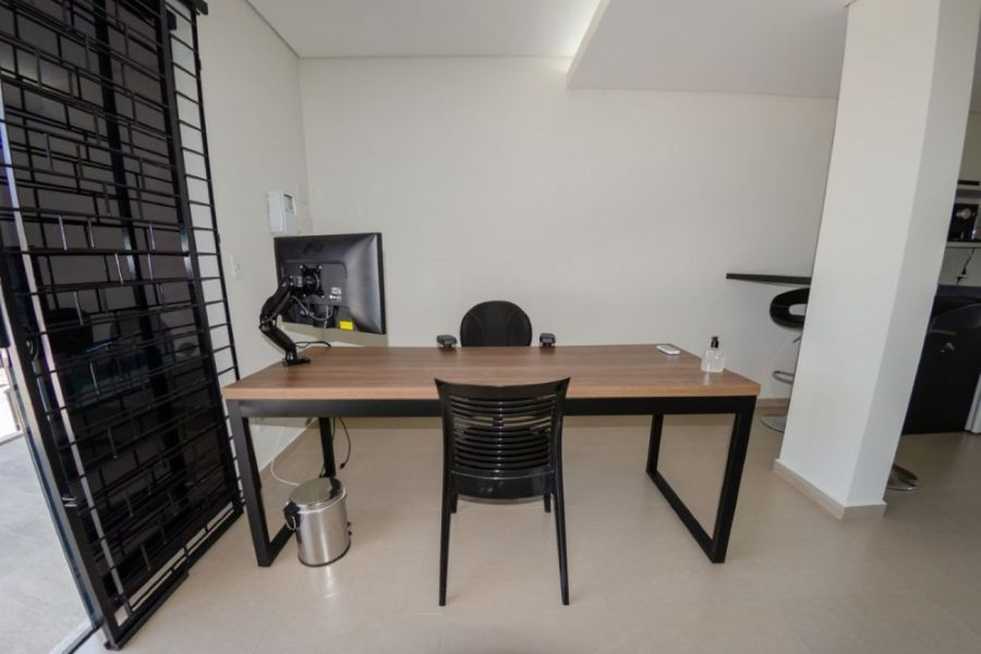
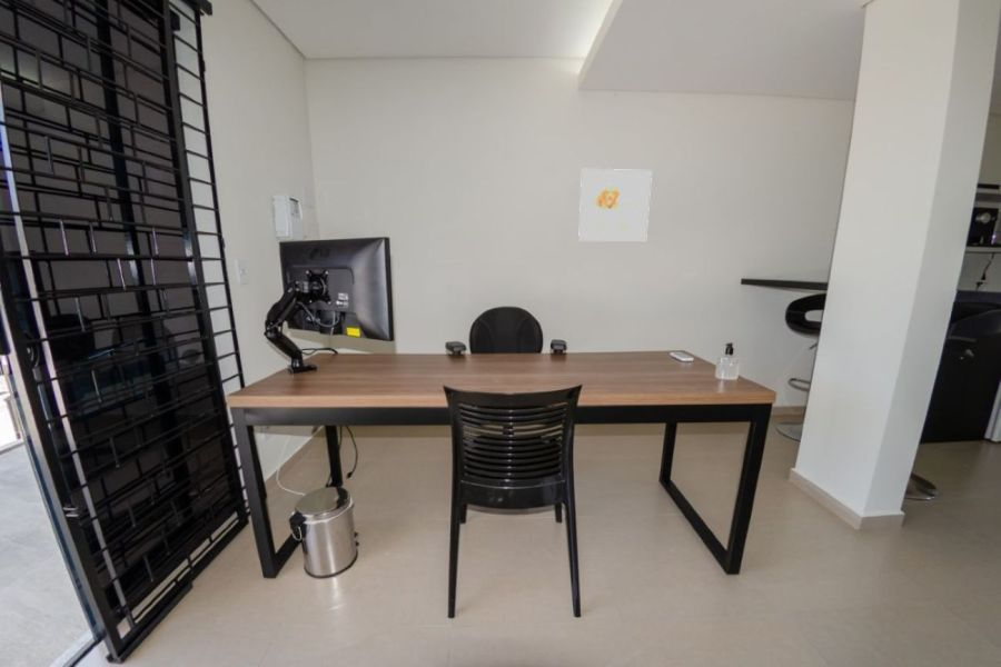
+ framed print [577,168,653,243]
